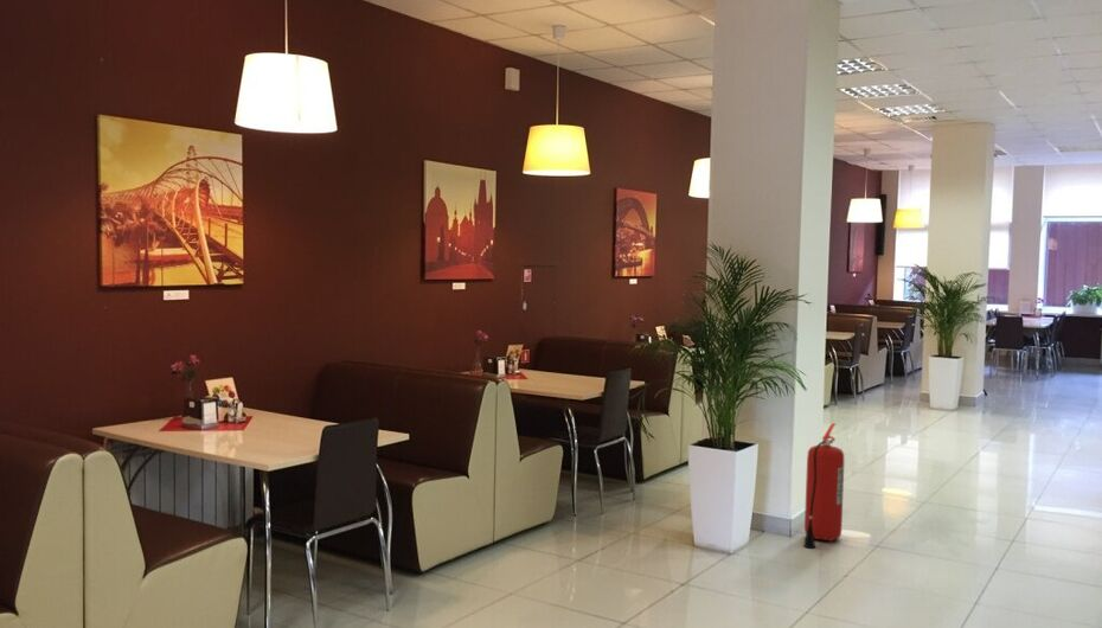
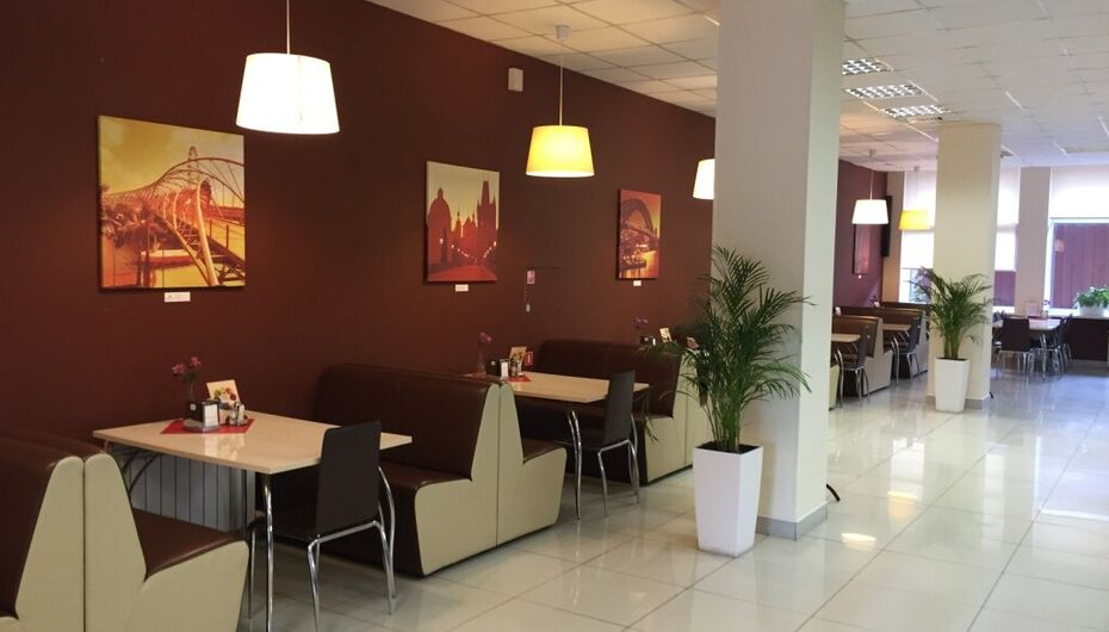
- fire extinguisher [802,422,845,549]
